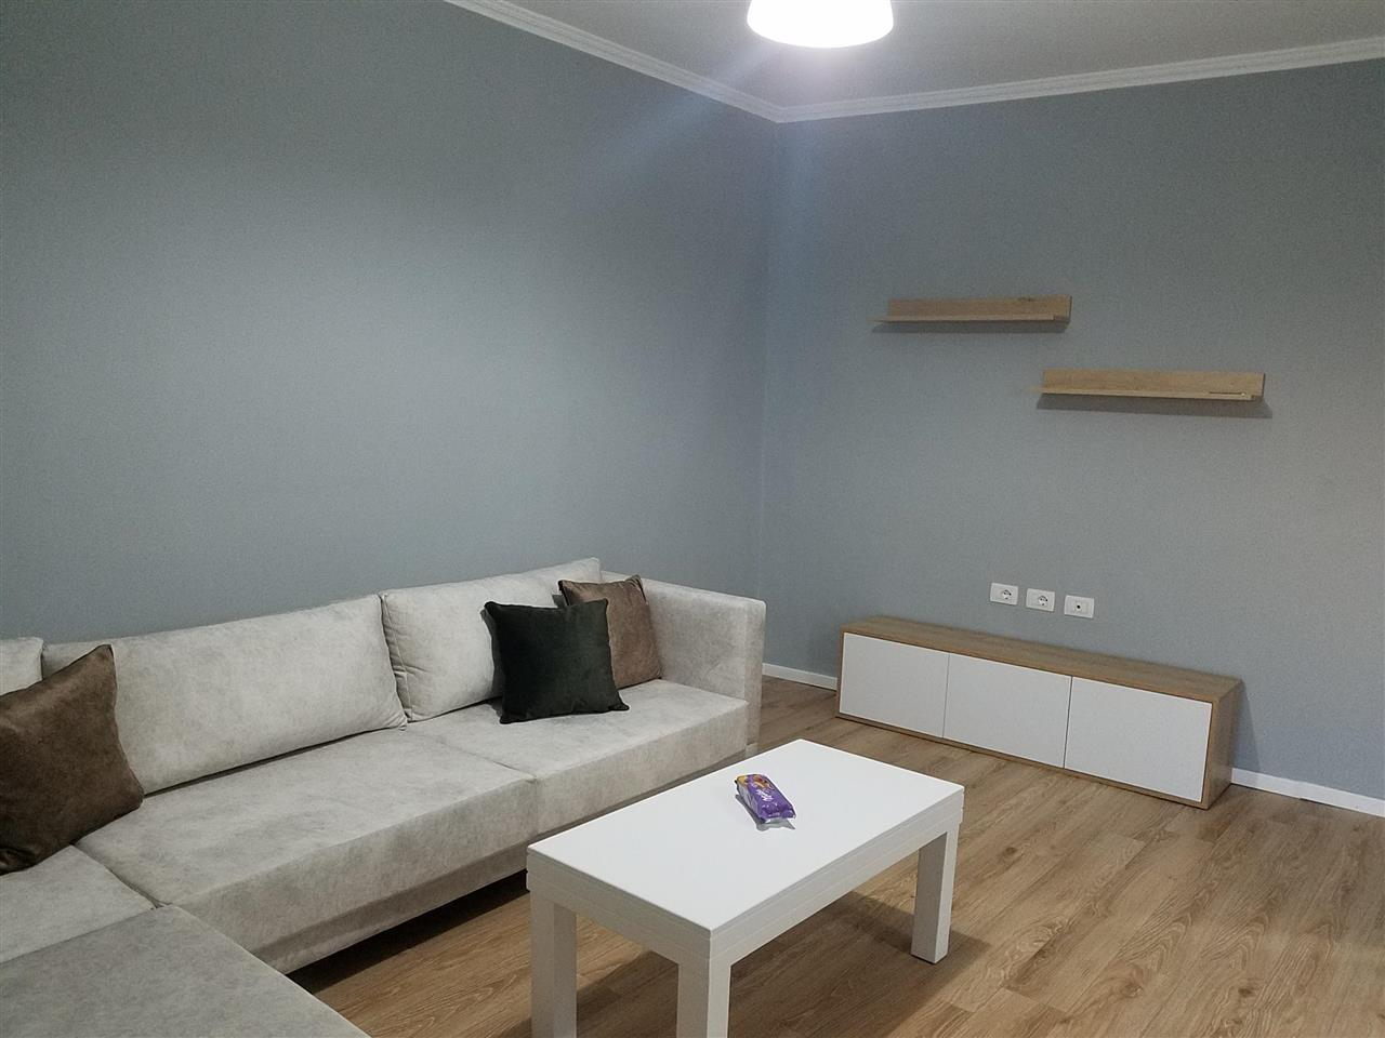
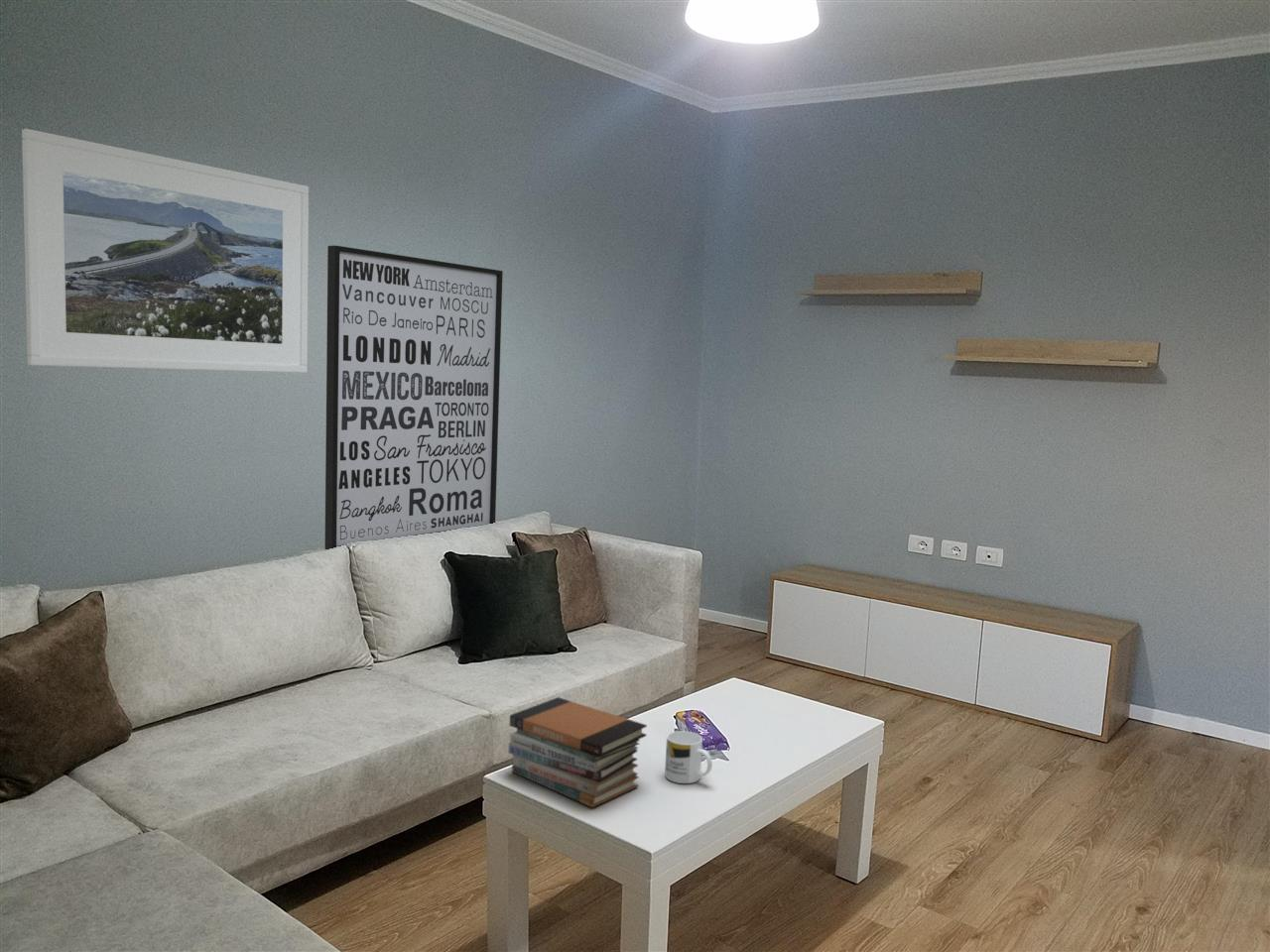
+ mug [664,730,713,784]
+ wall art [323,244,504,550]
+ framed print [21,128,310,374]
+ book stack [507,696,648,808]
